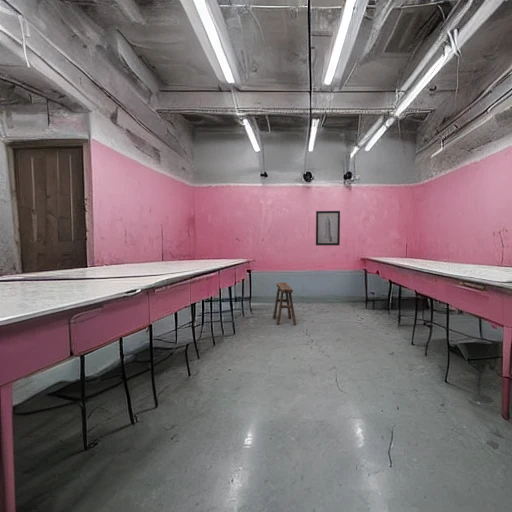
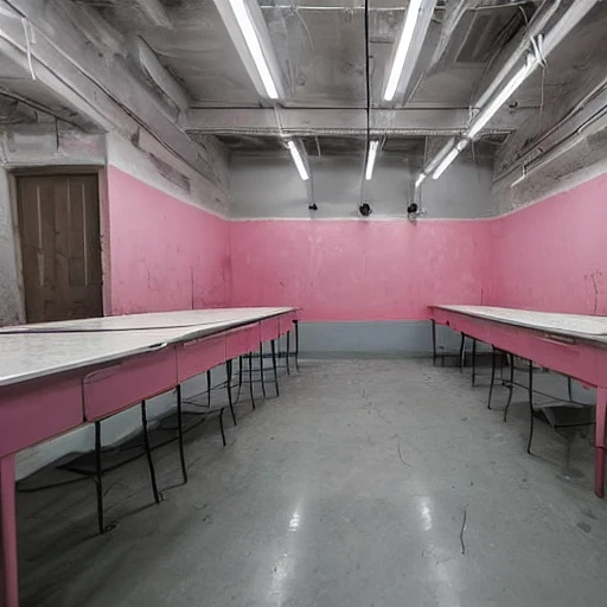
- wall art [315,210,341,246]
- stool [272,282,297,327]
